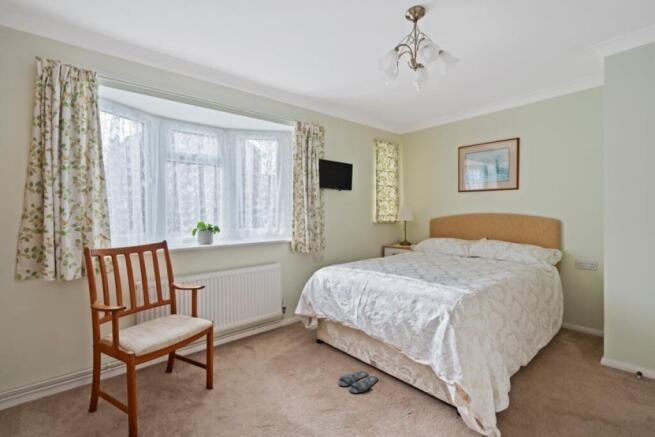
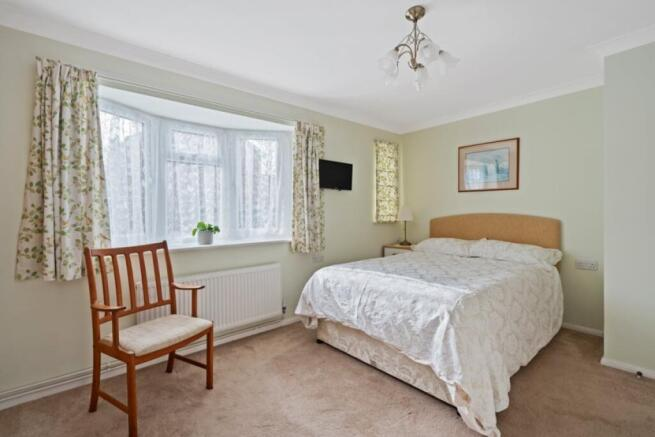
- slippers [337,370,379,394]
